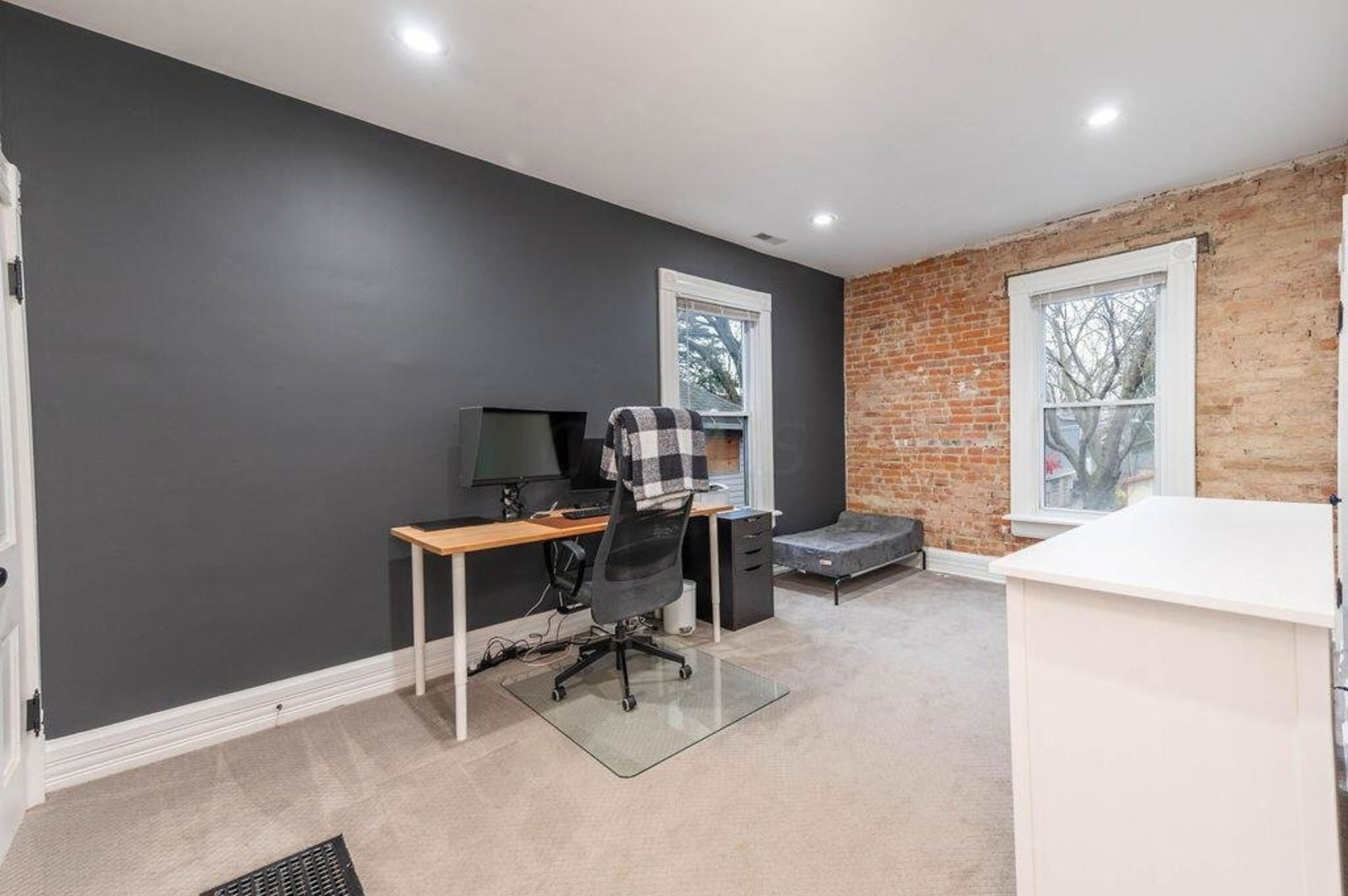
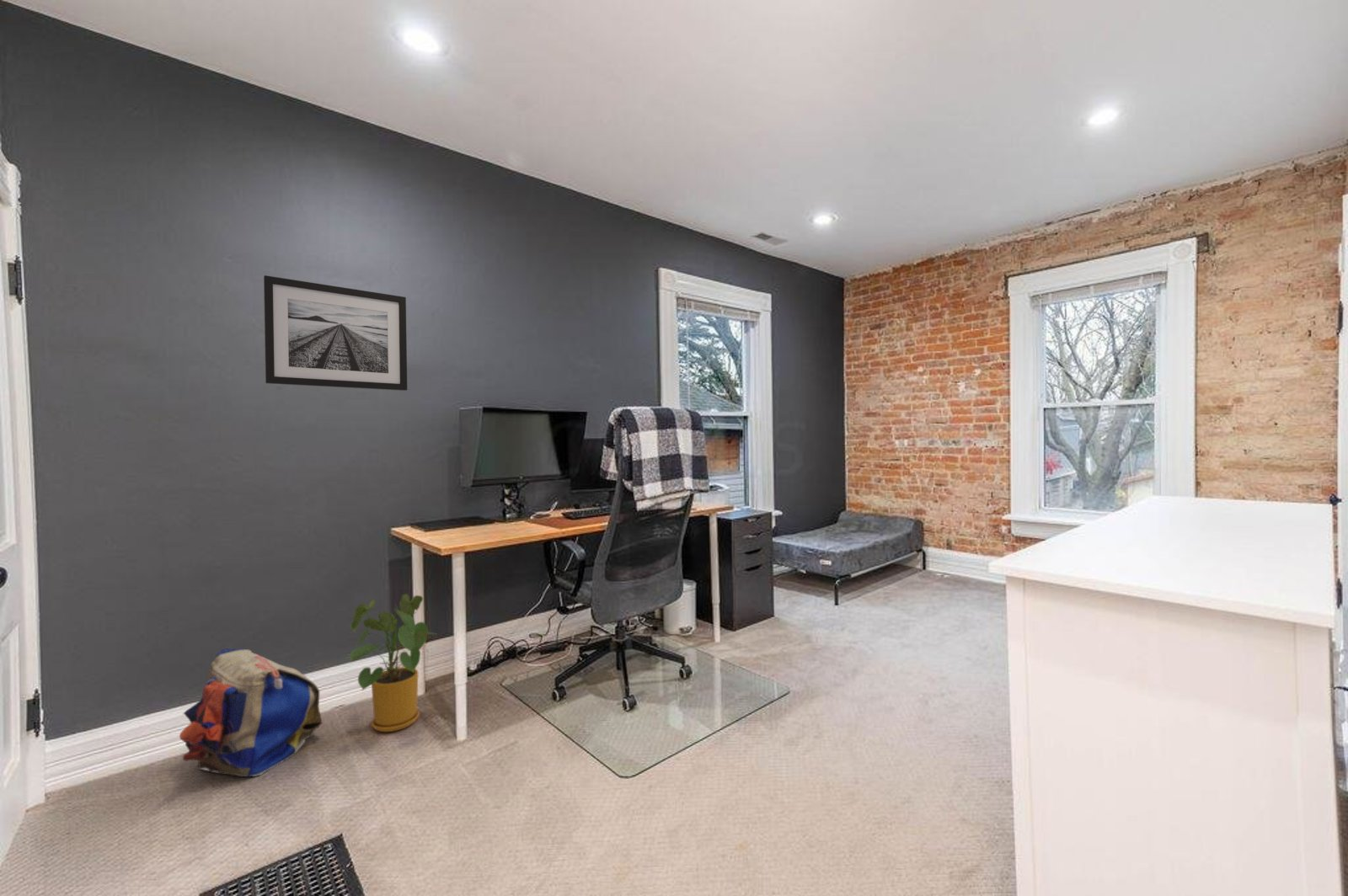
+ wall art [263,275,408,392]
+ house plant [347,593,436,733]
+ backpack [179,648,324,777]
